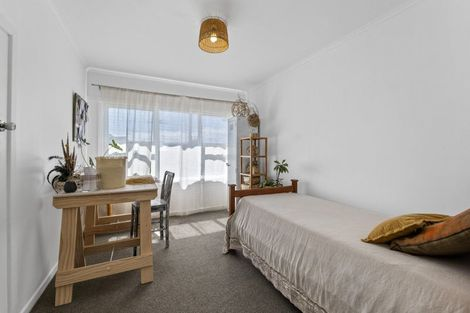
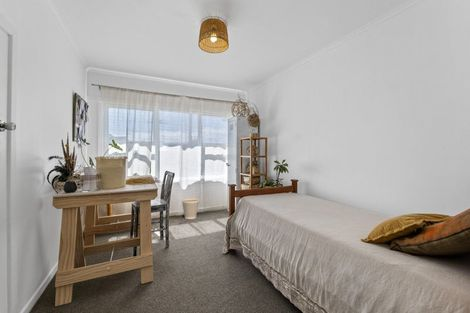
+ wastebasket [181,198,200,220]
